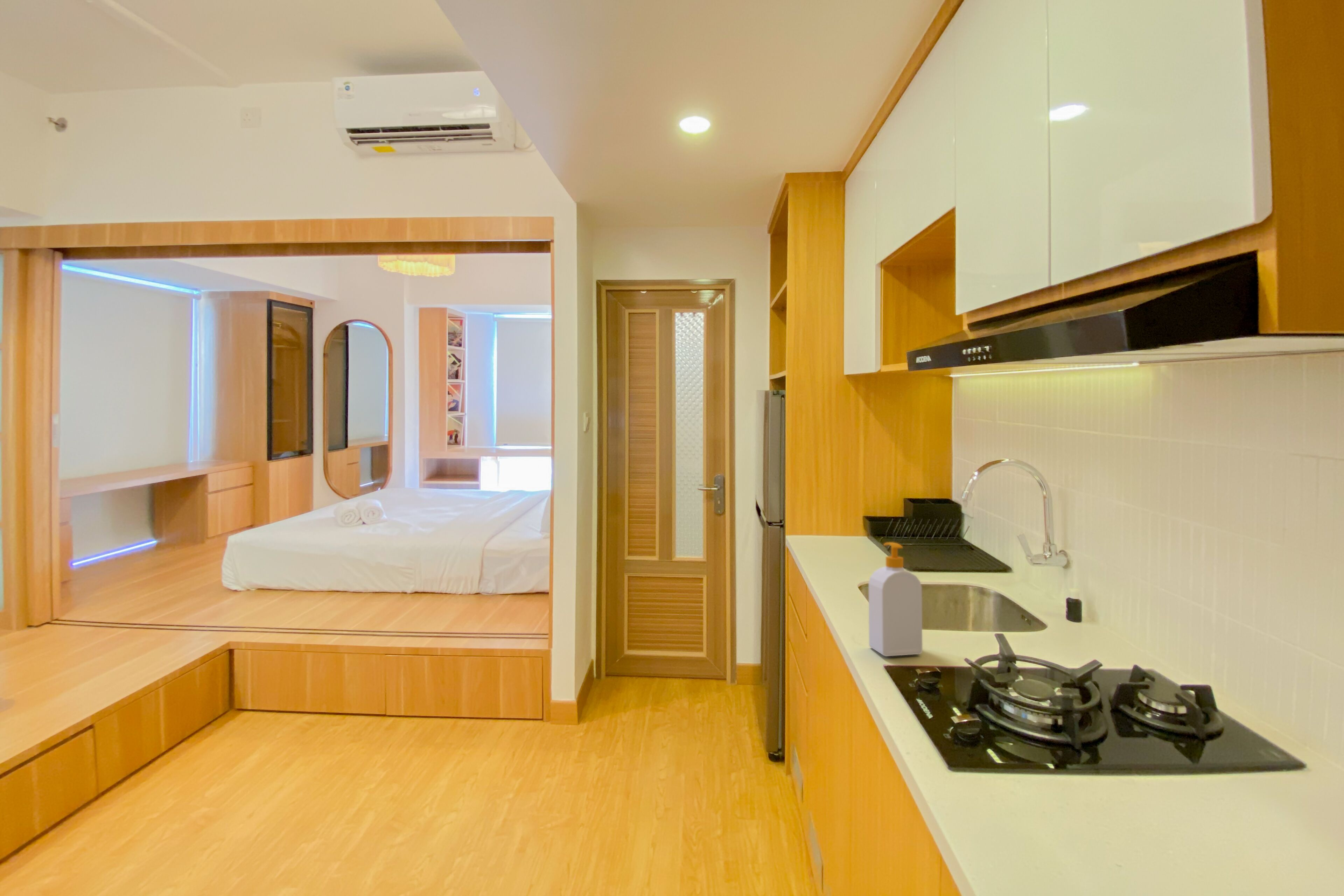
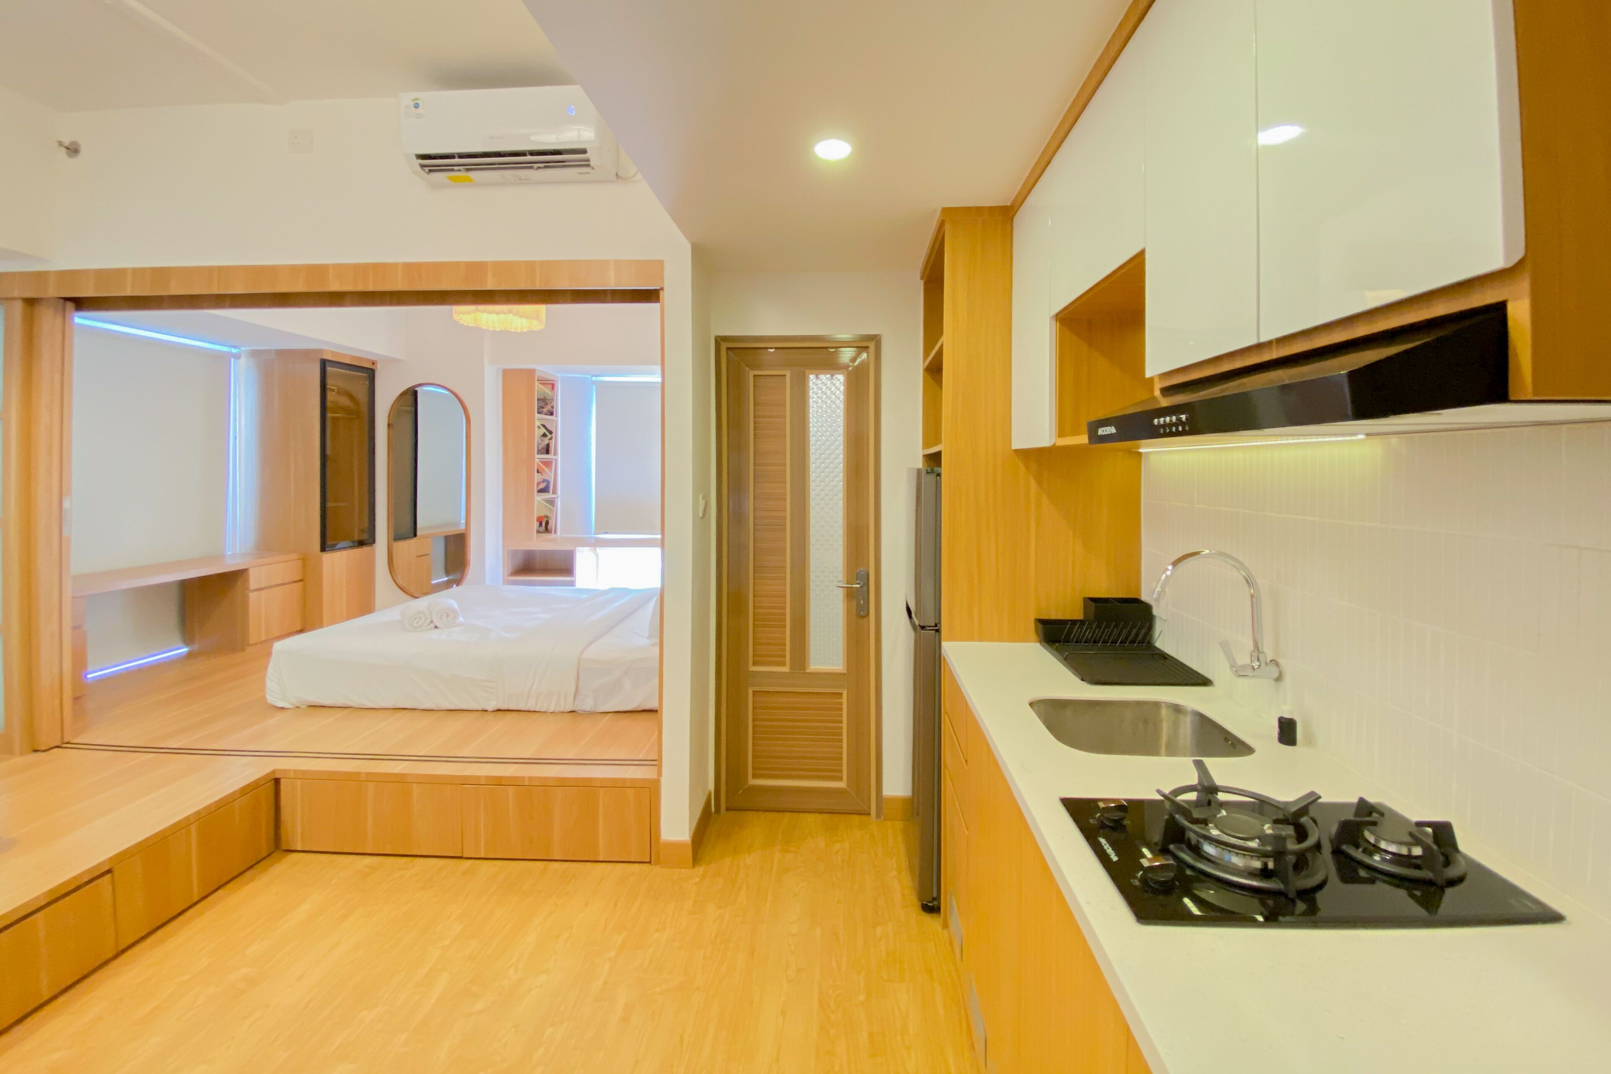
- soap bottle [868,542,923,657]
